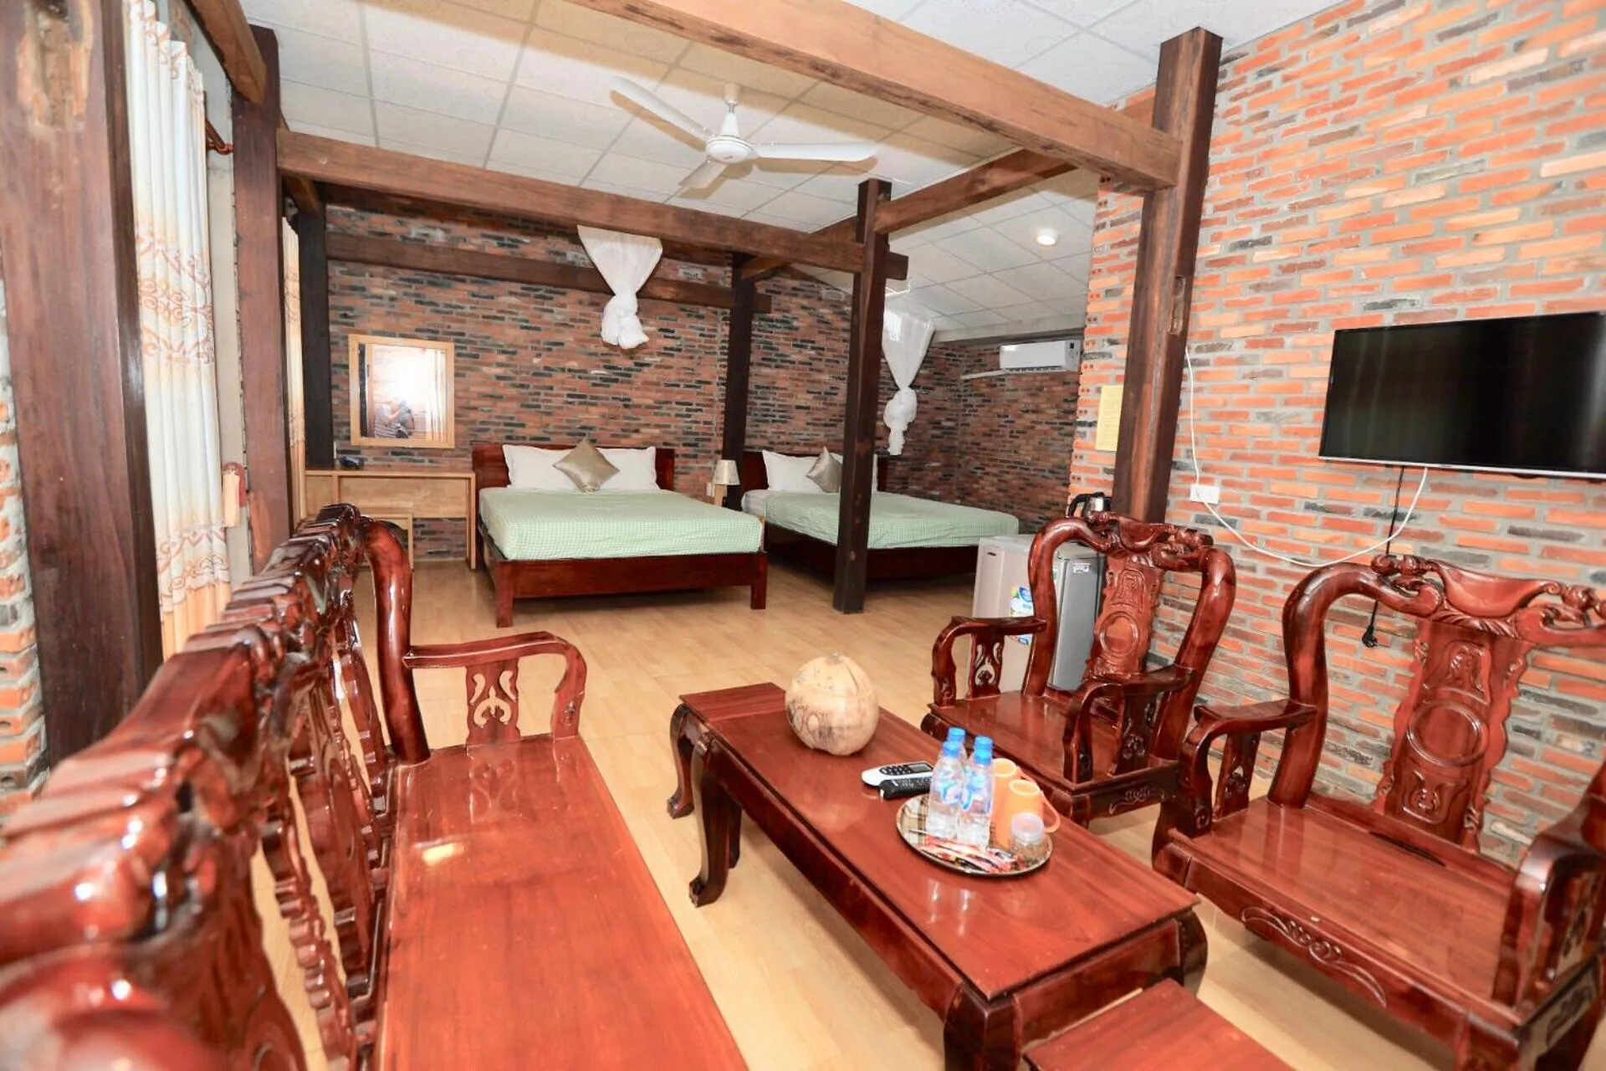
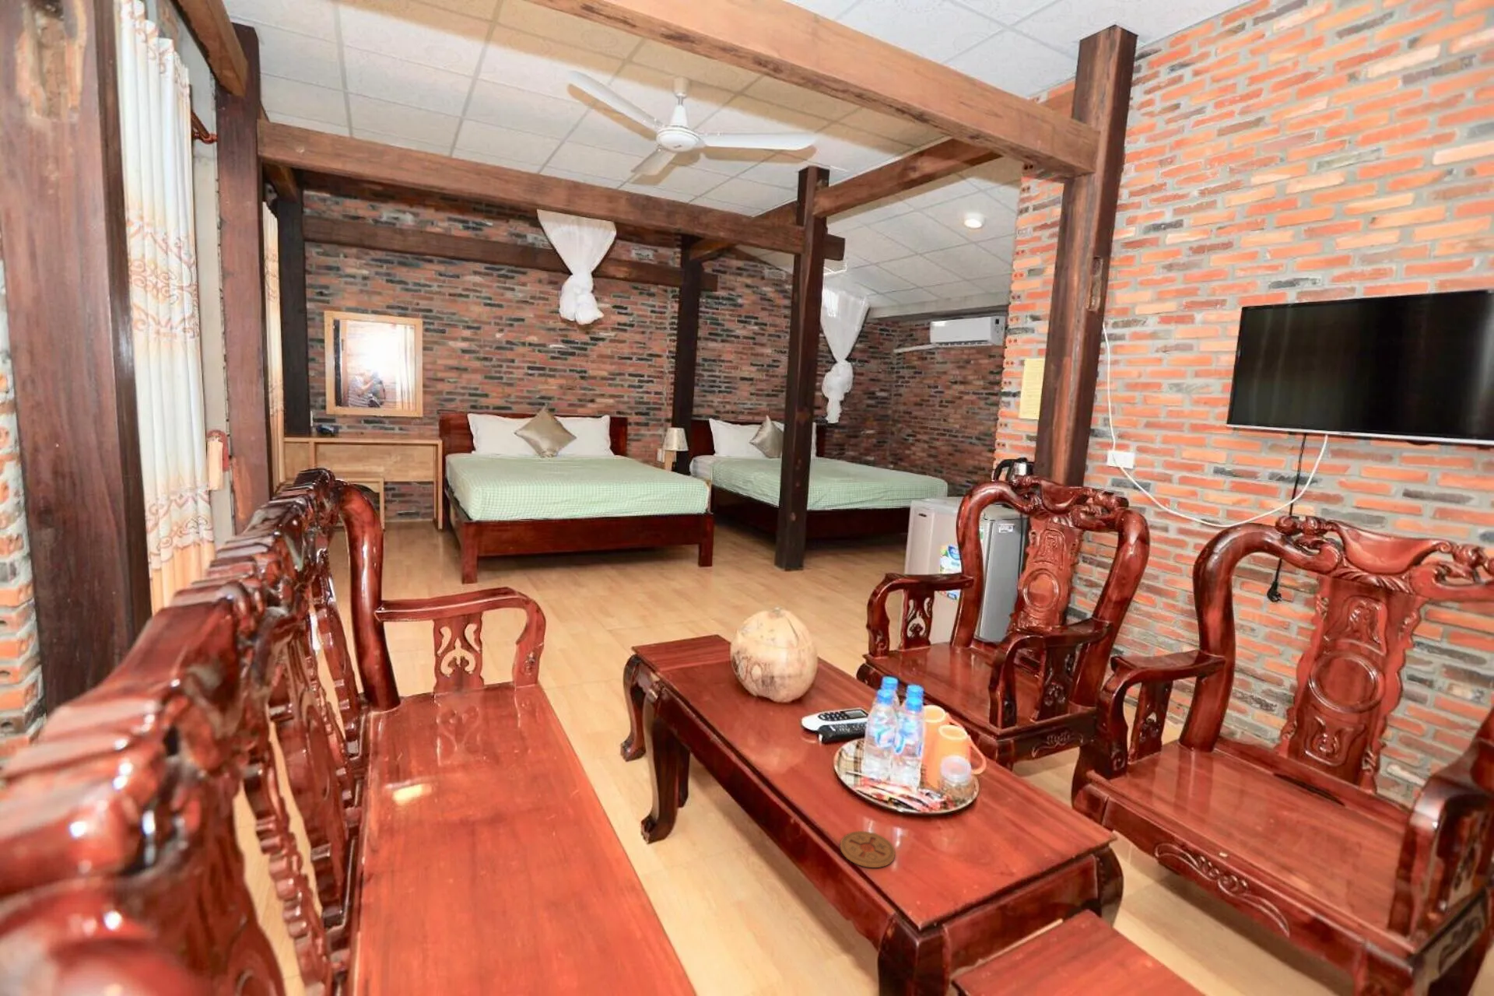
+ coaster [839,830,896,868]
